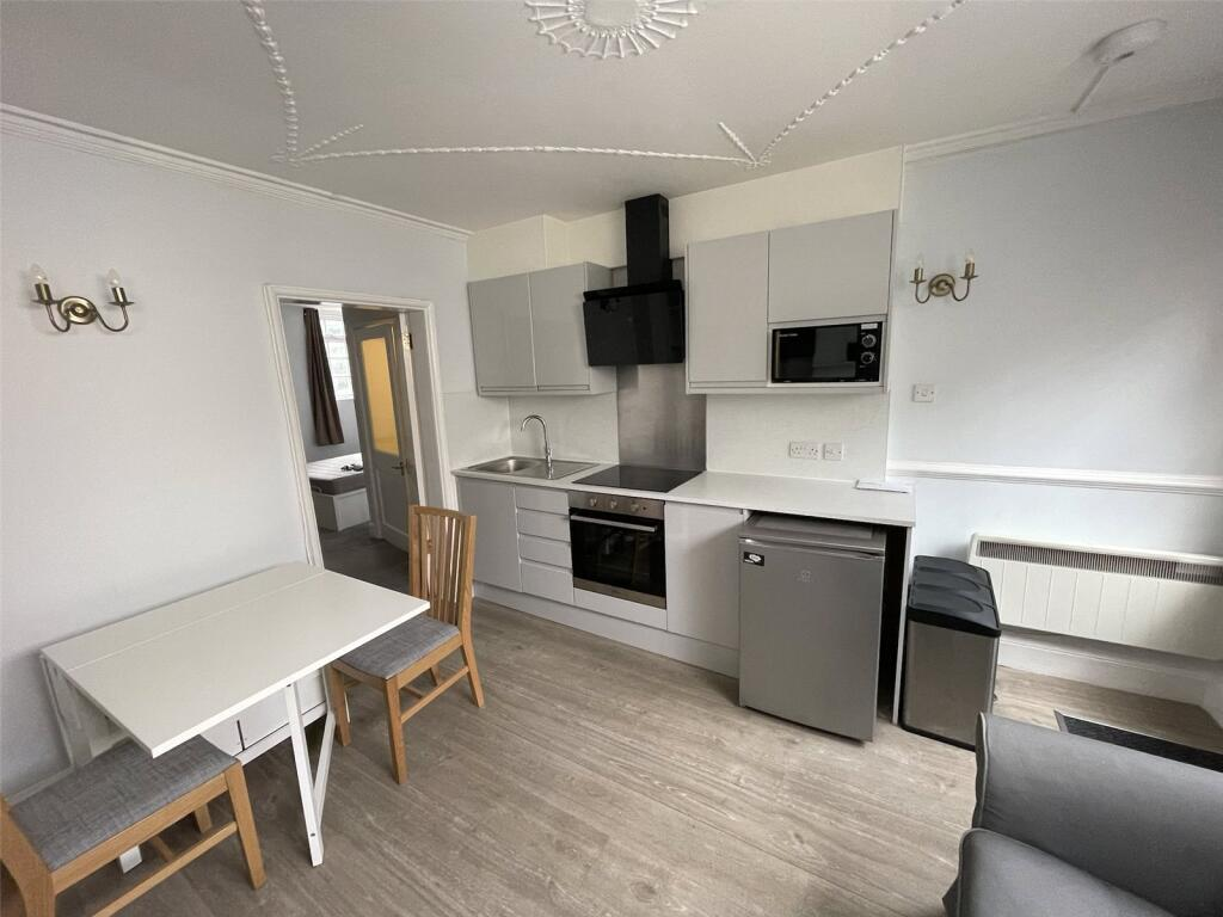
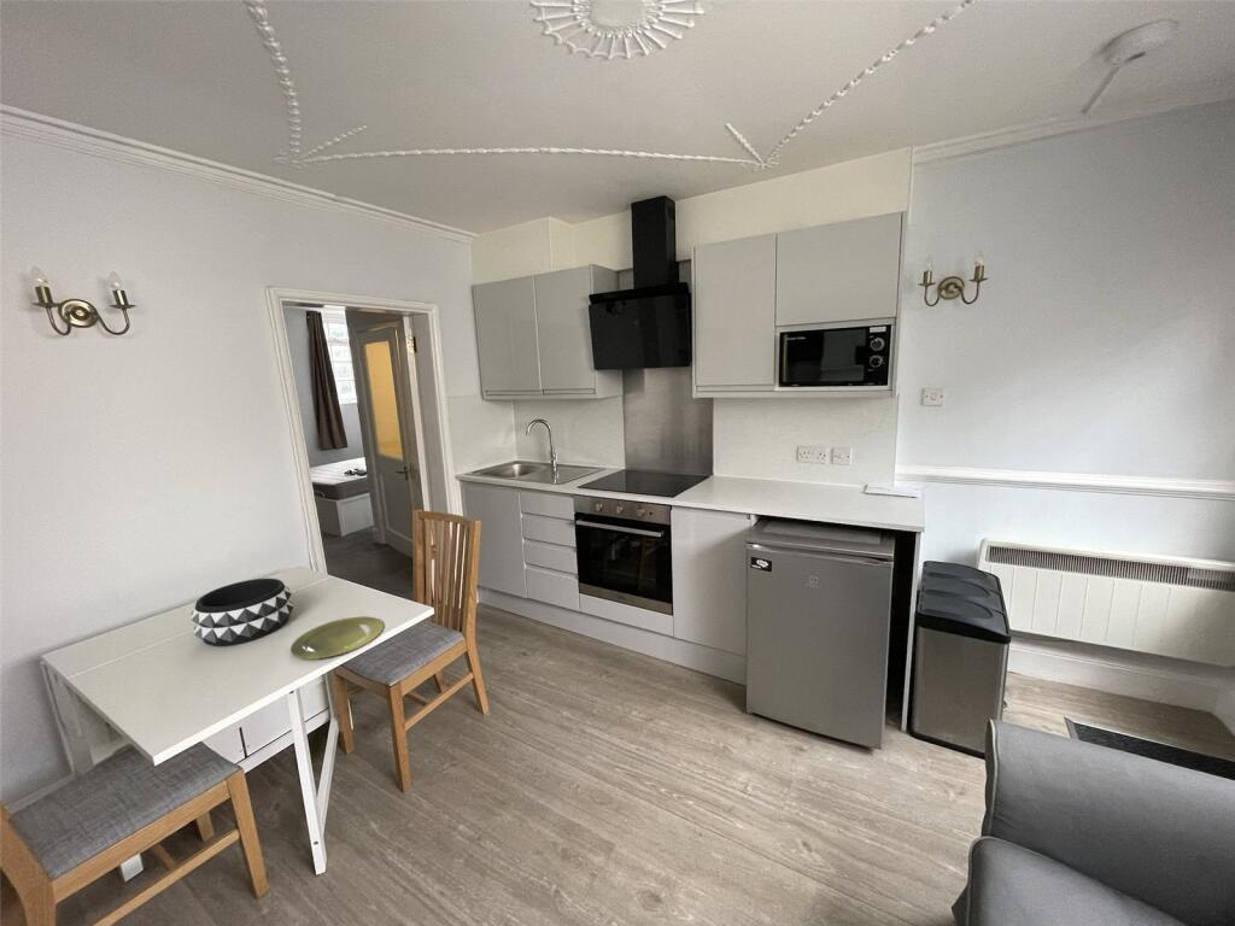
+ decorative bowl [189,578,295,647]
+ plate [289,615,385,660]
